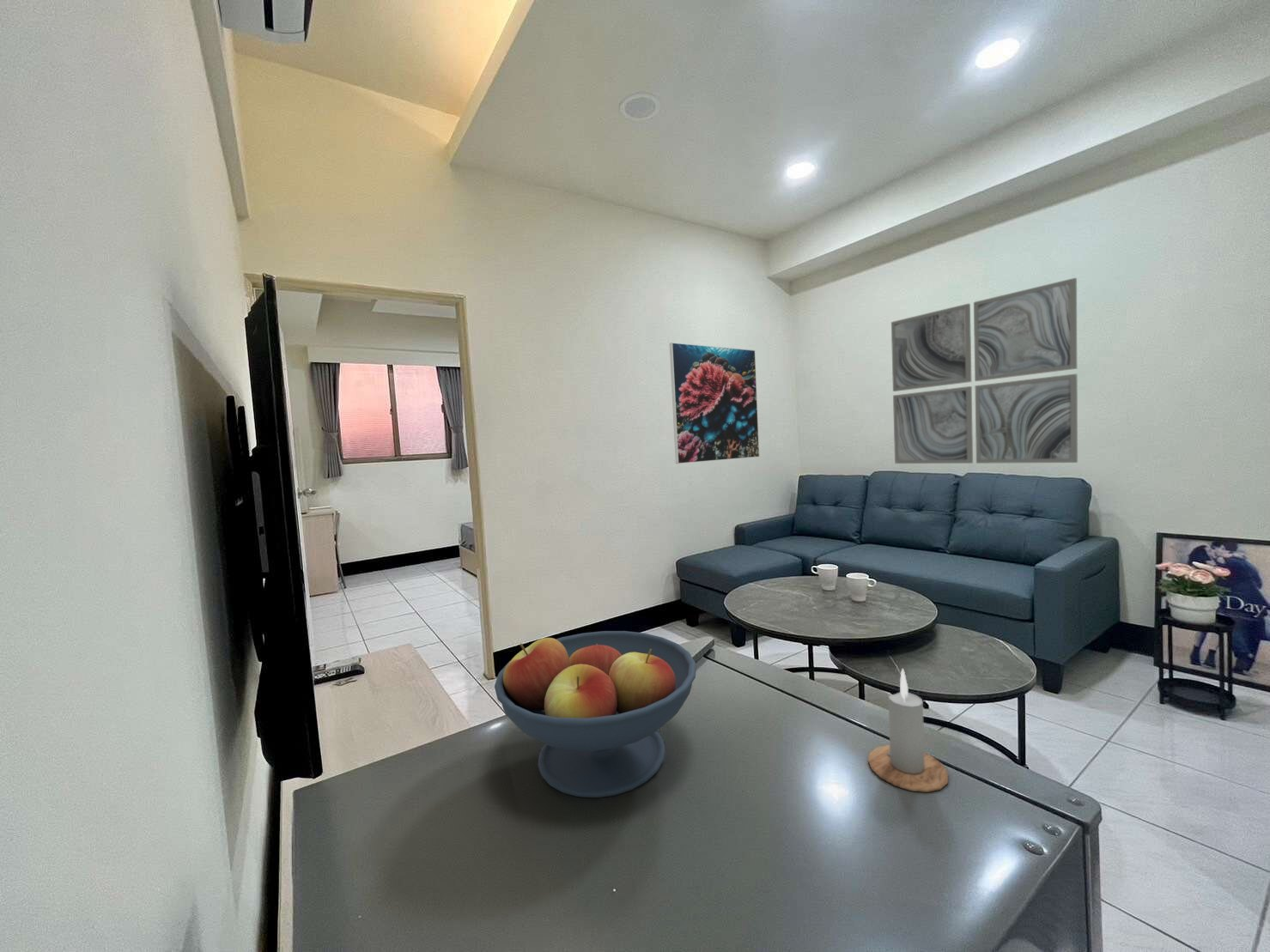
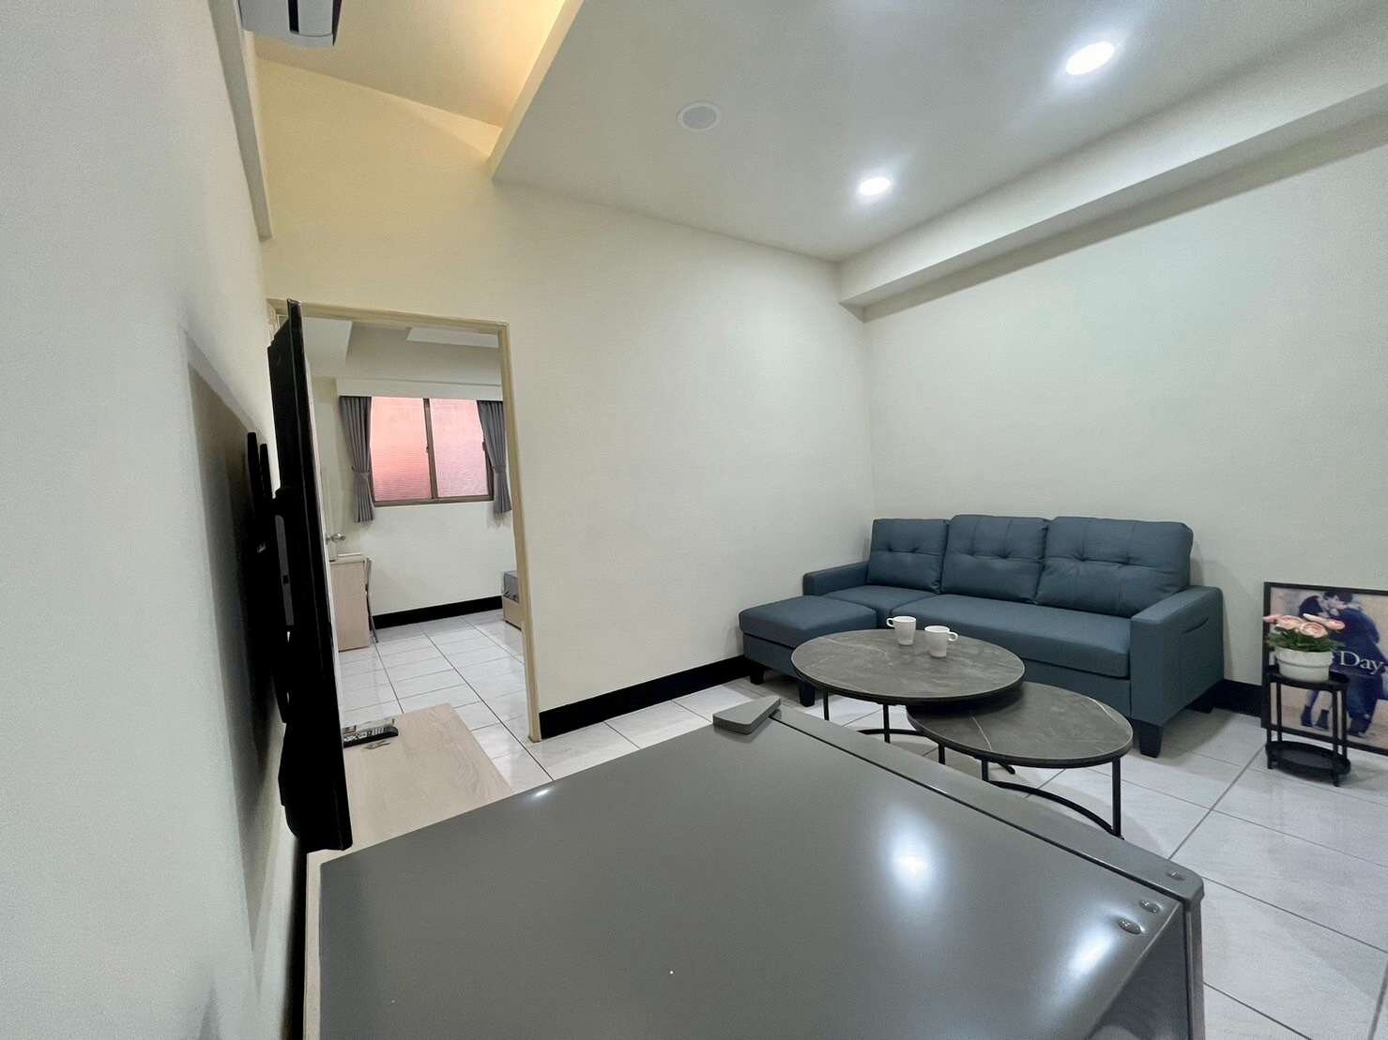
- fruit bowl [494,630,697,798]
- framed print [669,342,760,464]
- candle [867,668,950,793]
- wall art [890,277,1079,464]
